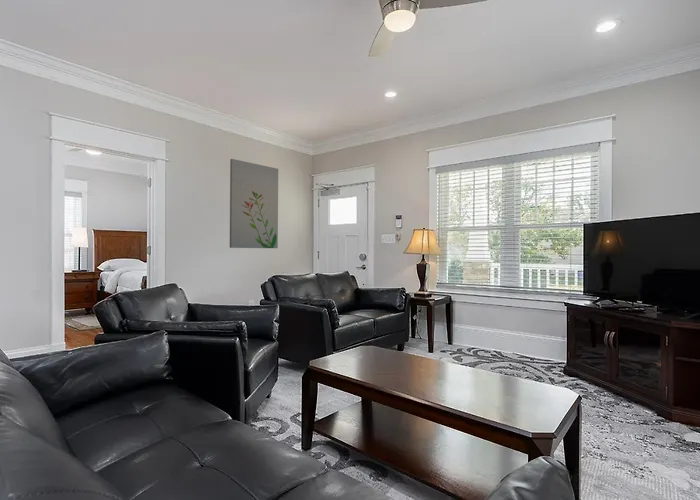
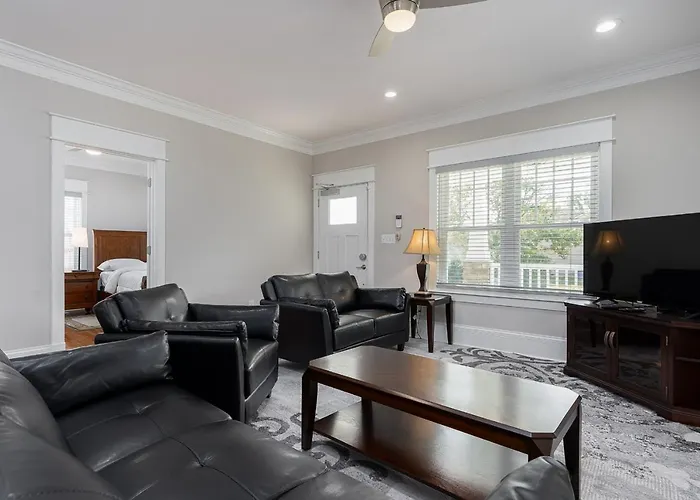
- wall art [229,158,279,249]
